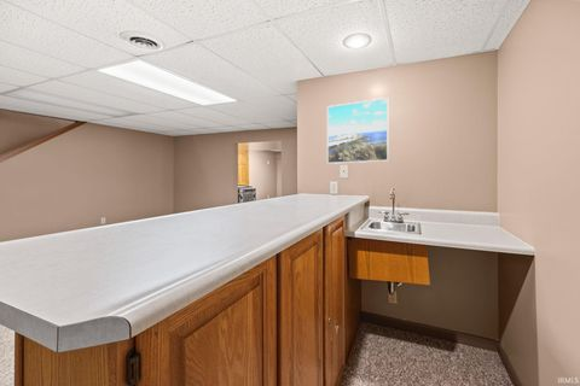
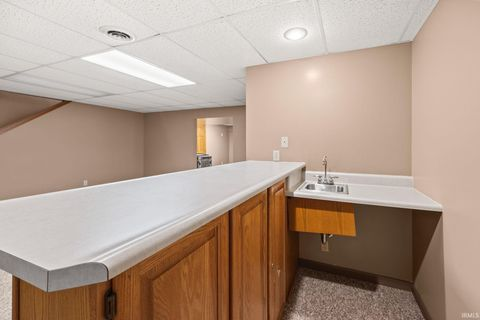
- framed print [326,96,389,165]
